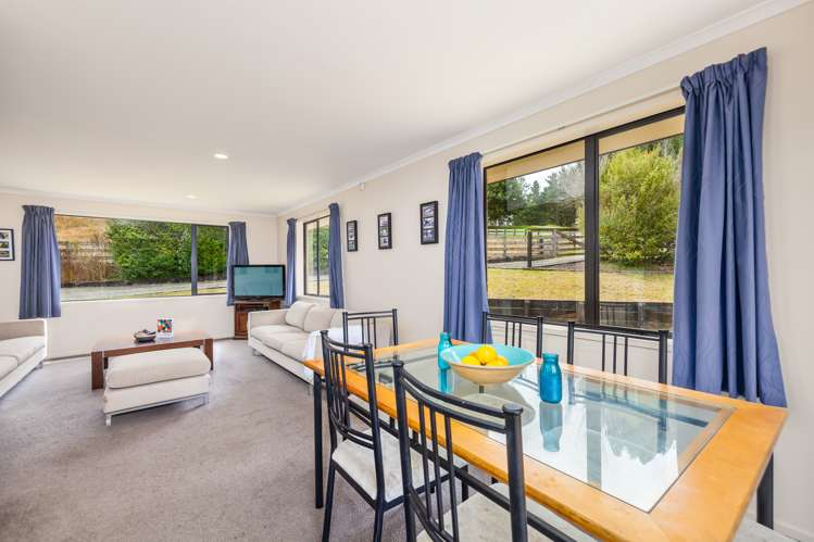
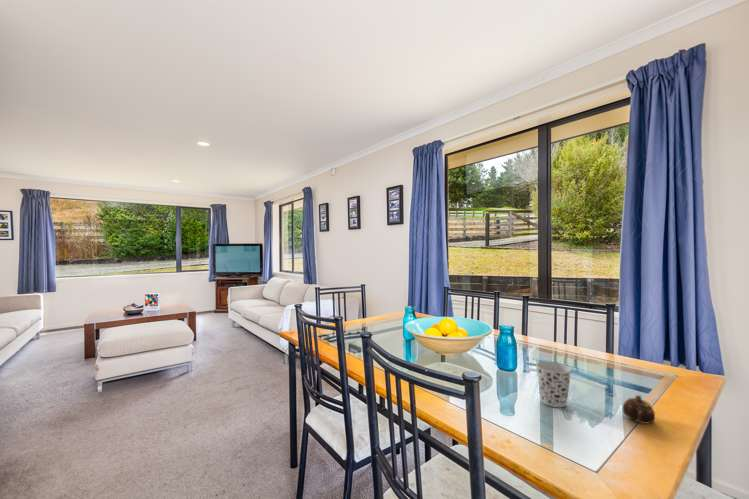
+ cup [535,360,573,408]
+ teapot [622,394,656,425]
